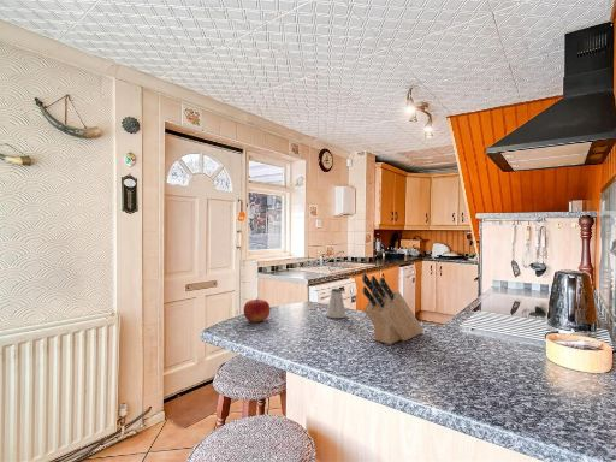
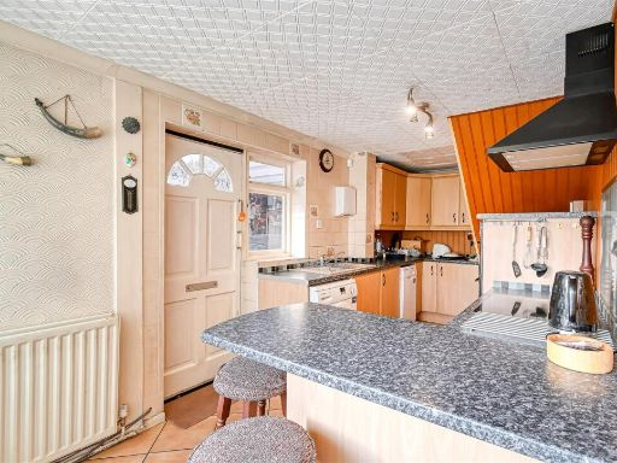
- fruit [243,296,272,324]
- saltshaker [326,288,346,319]
- knife block [361,273,425,345]
